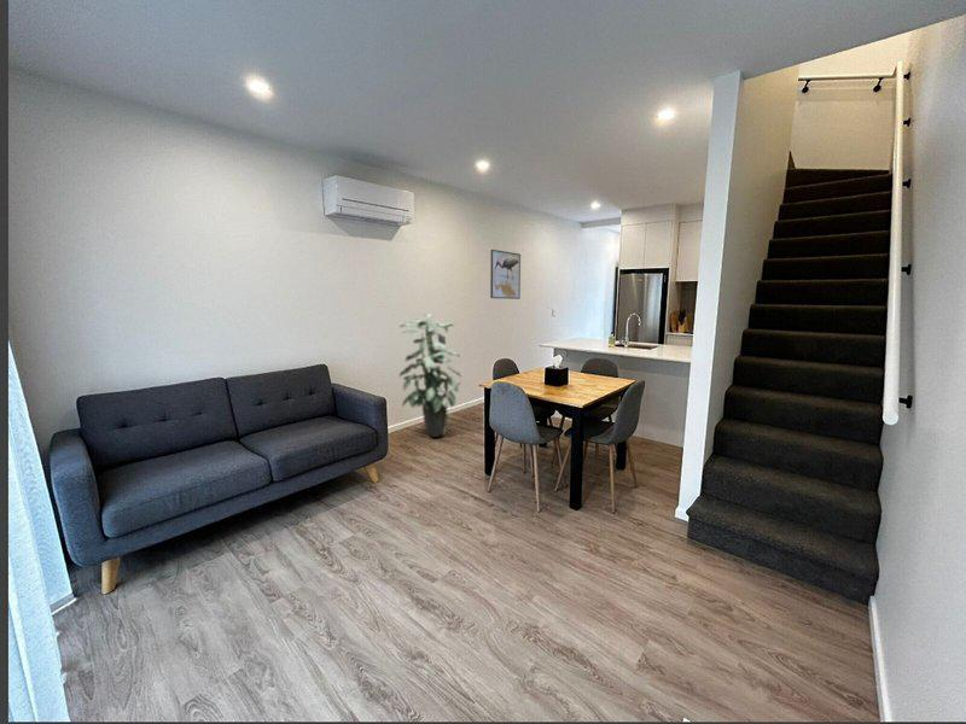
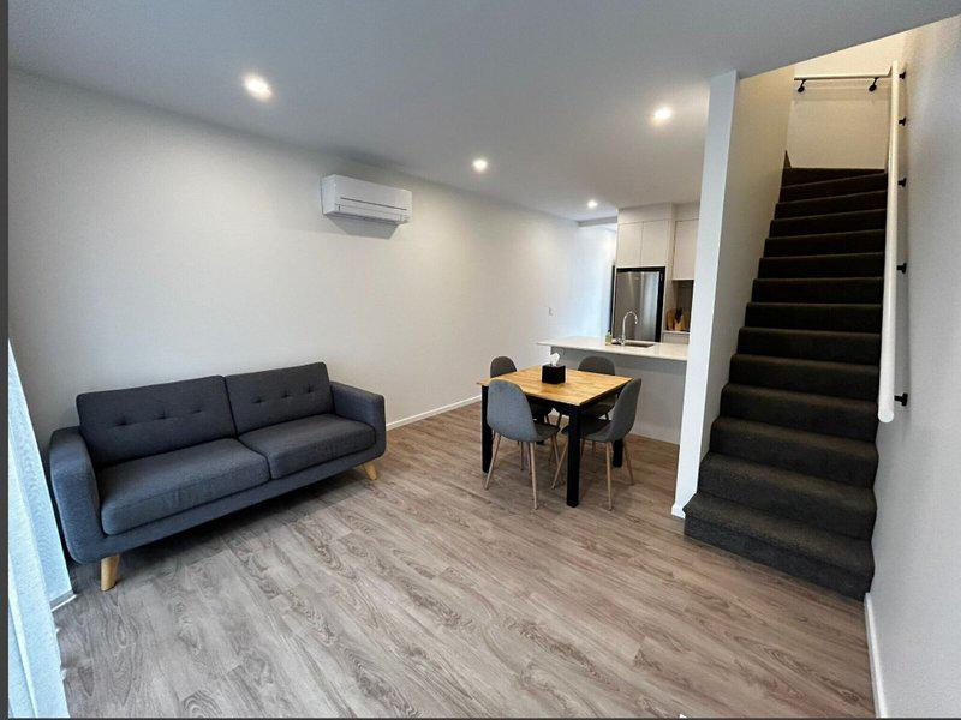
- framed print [489,249,522,300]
- indoor plant [398,313,462,438]
